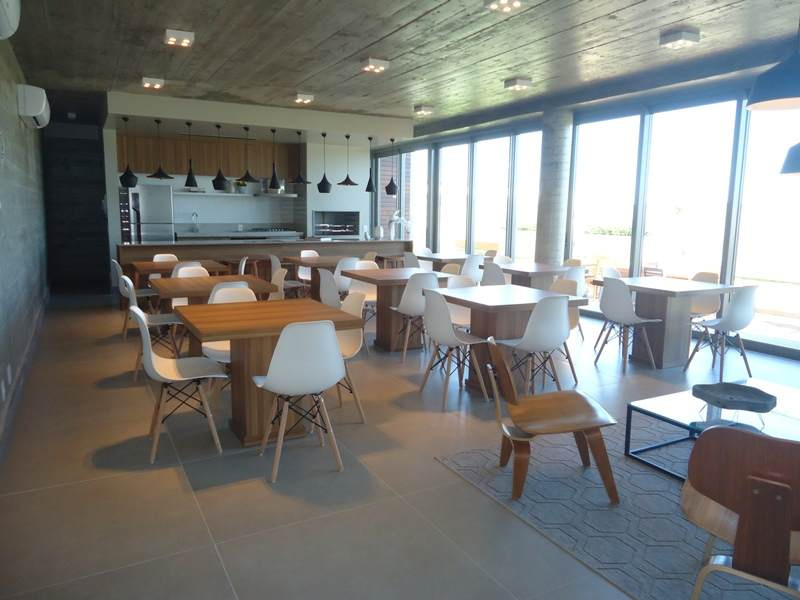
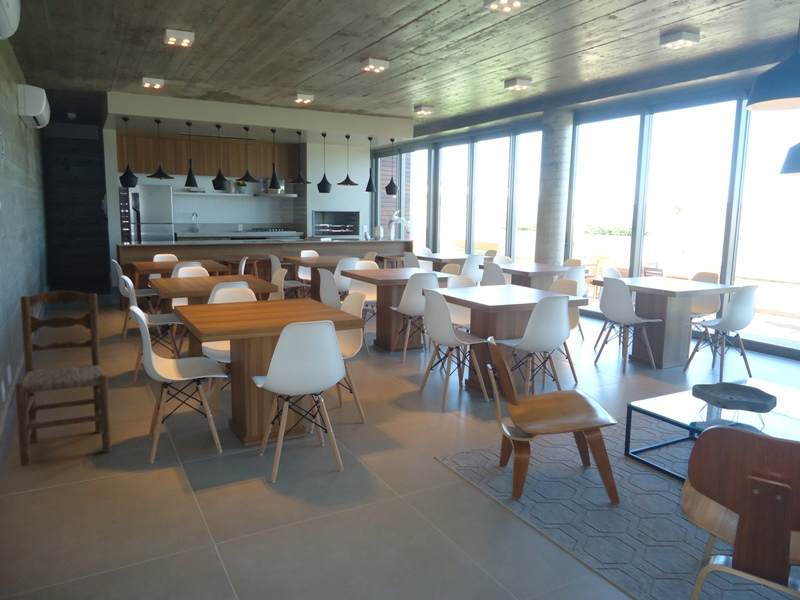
+ dining chair [14,290,112,466]
